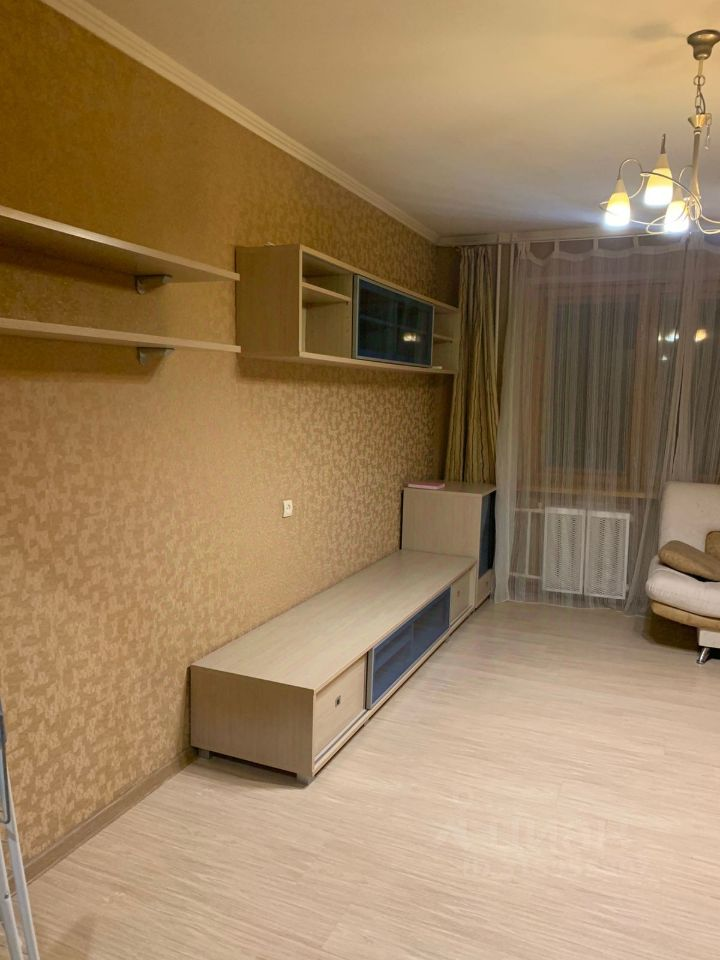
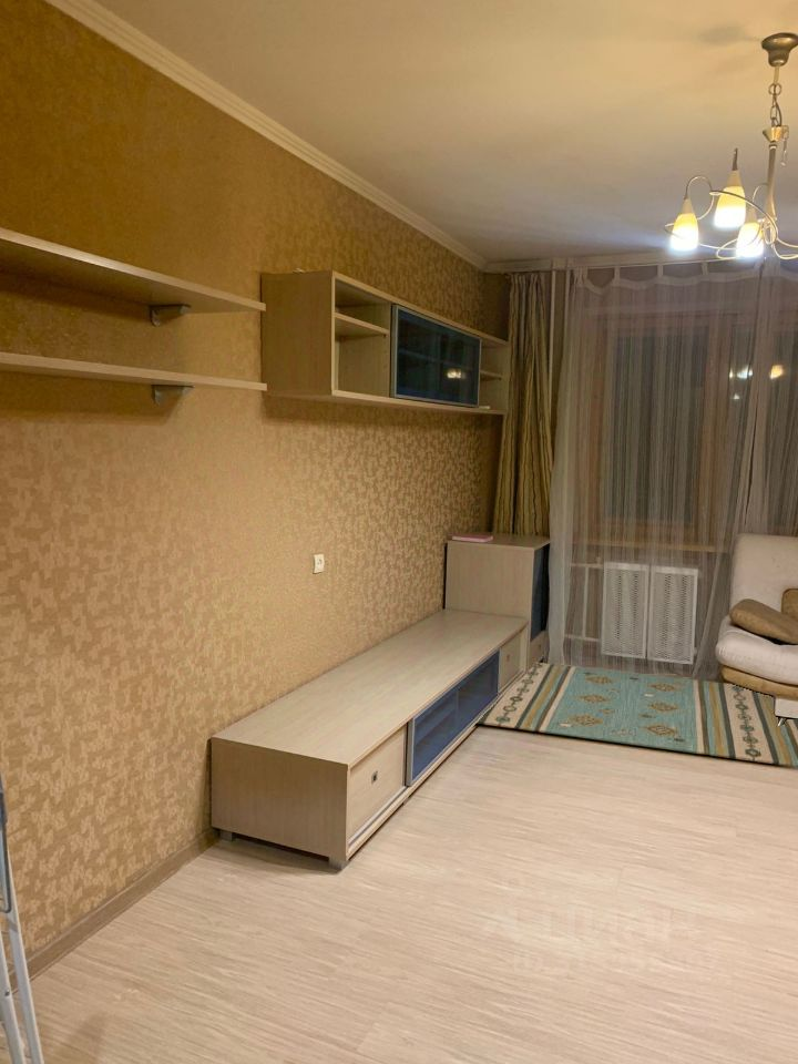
+ rug [475,662,798,768]
